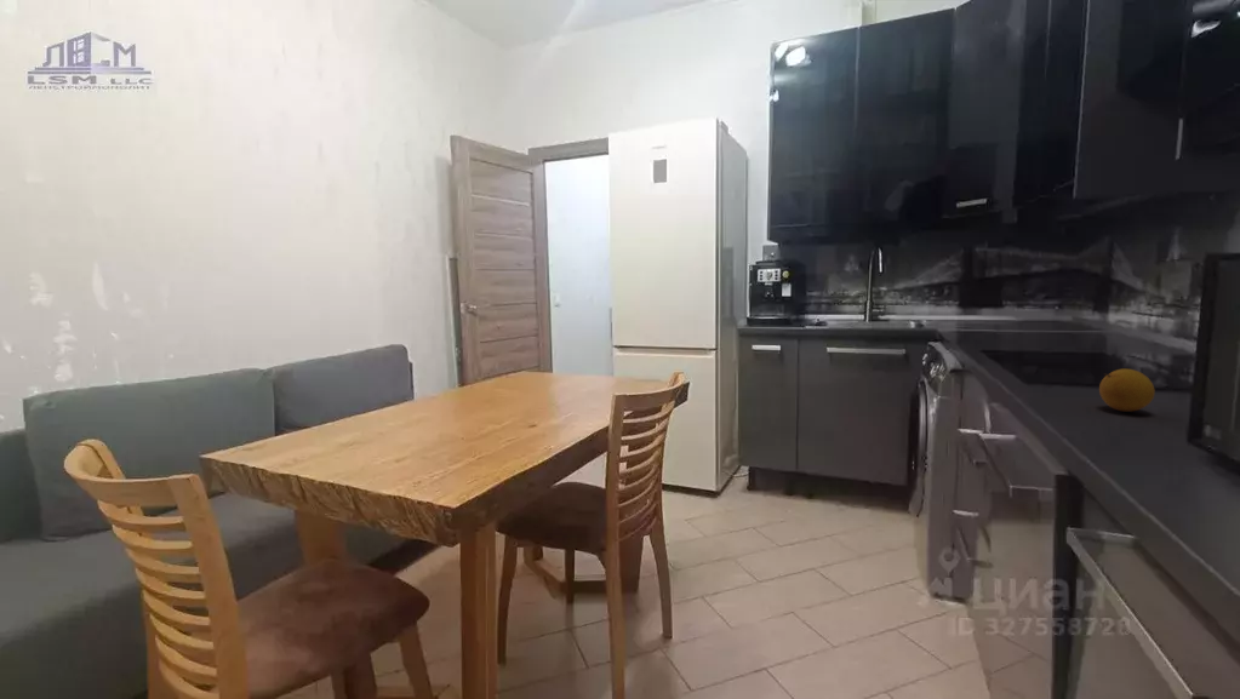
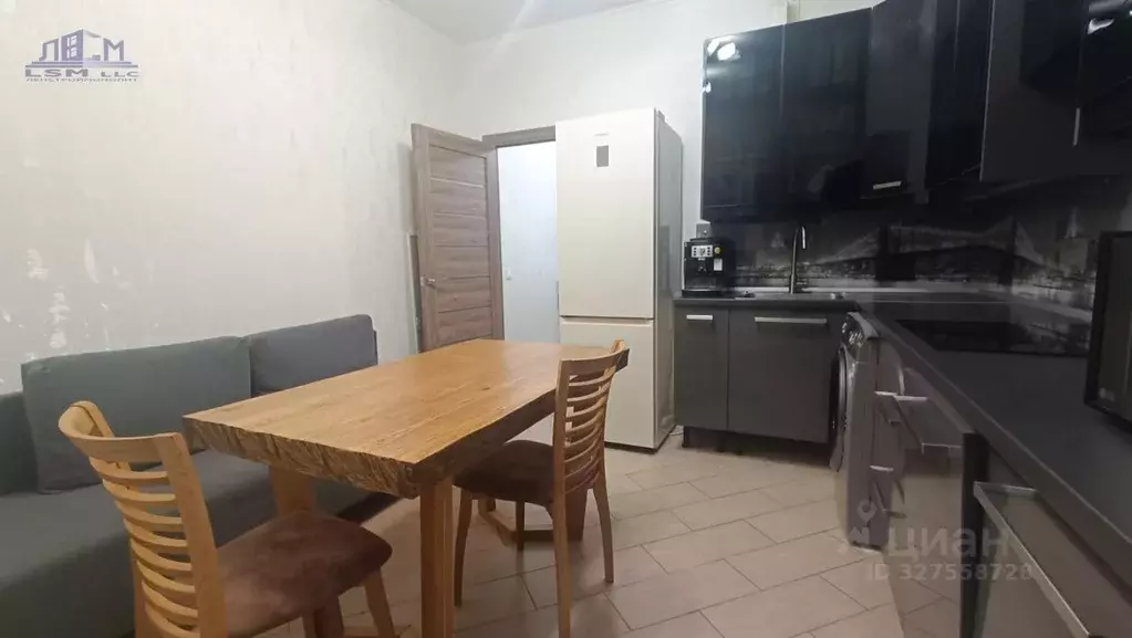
- fruit [1098,368,1156,413]
